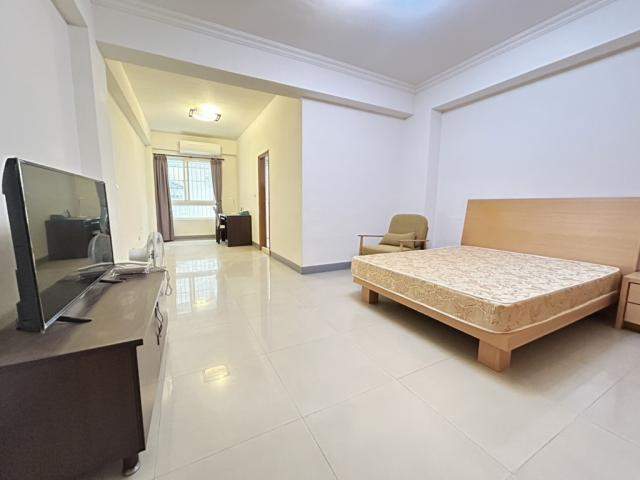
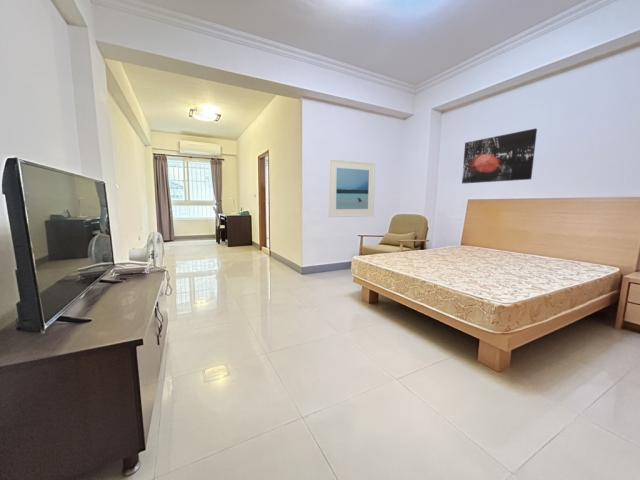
+ wall art [461,127,538,185]
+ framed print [328,158,376,218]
